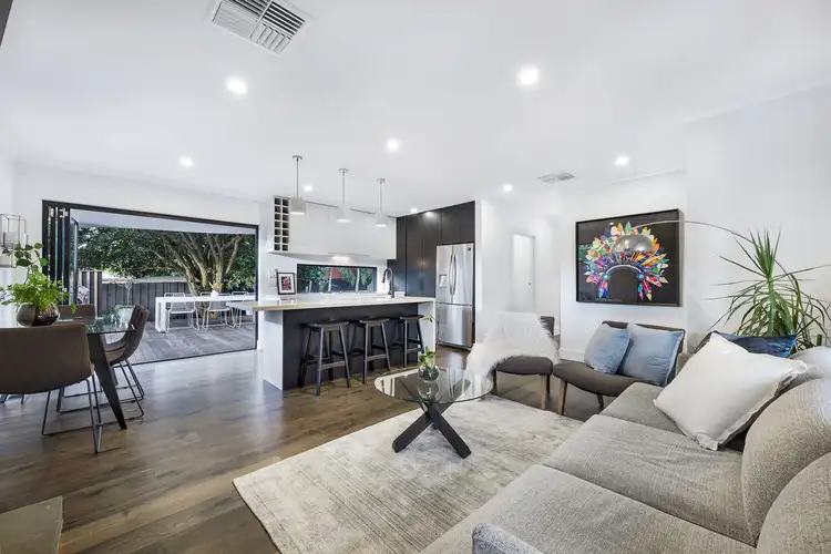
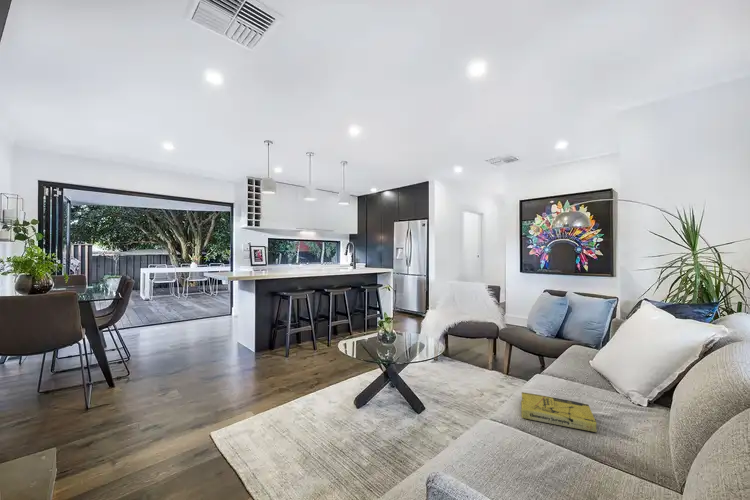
+ book [520,391,598,433]
